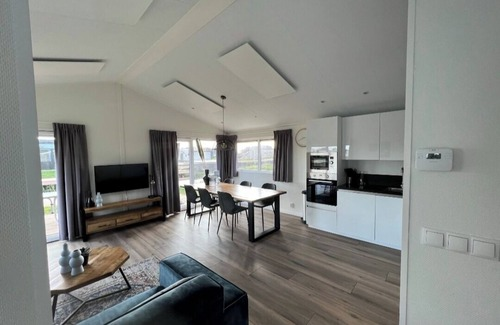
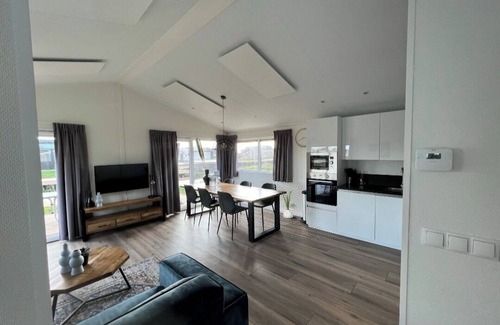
+ house plant [279,186,298,219]
